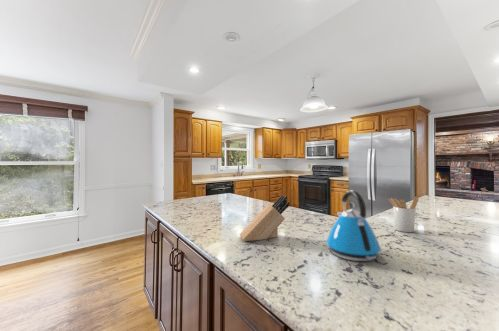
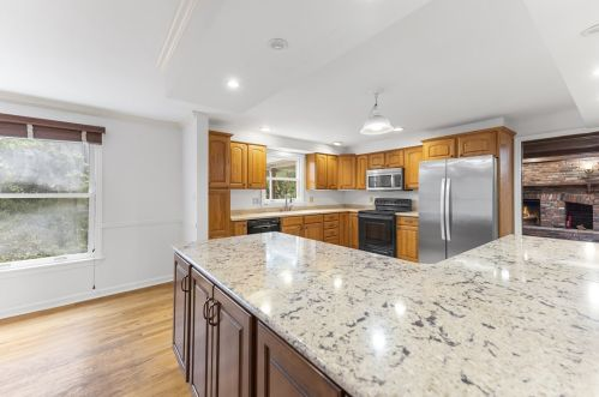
- kettle [325,189,382,262]
- knife block [239,194,291,242]
- utensil holder [388,196,420,233]
